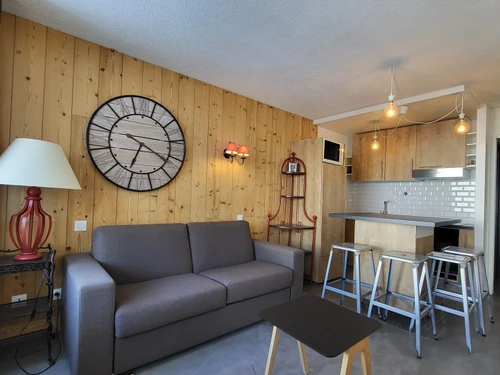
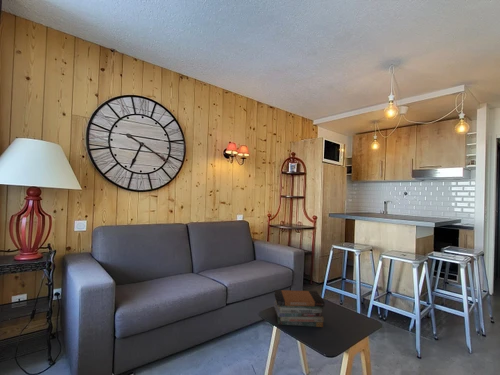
+ book stack [273,289,326,328]
